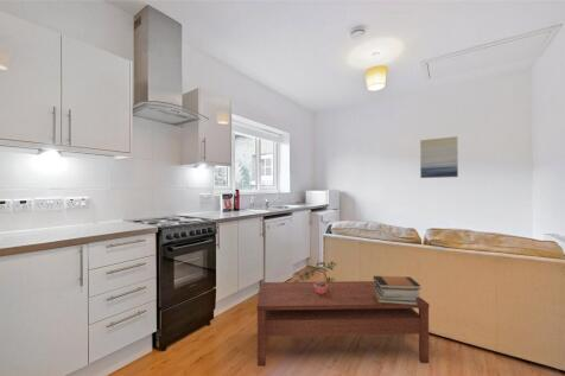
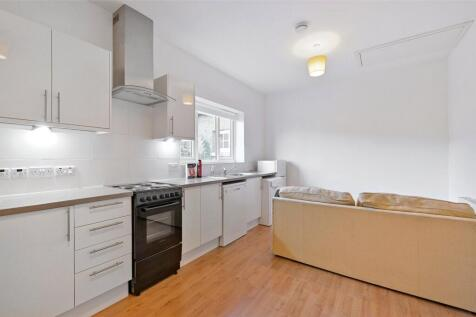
- potted plant [294,260,338,295]
- book stack [373,275,421,305]
- coffee table [255,280,431,368]
- wall art [419,135,459,179]
